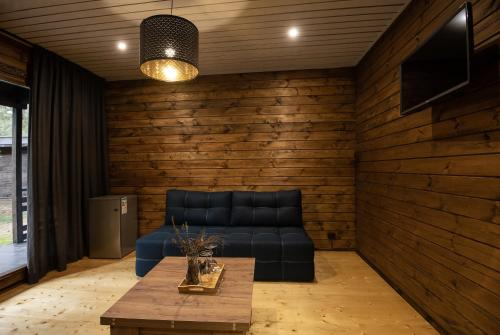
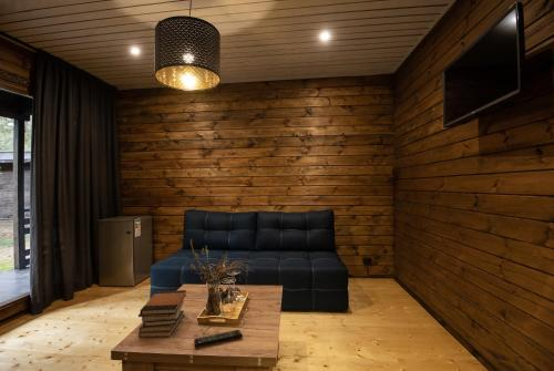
+ remote control [193,329,244,348]
+ book stack [137,289,187,339]
